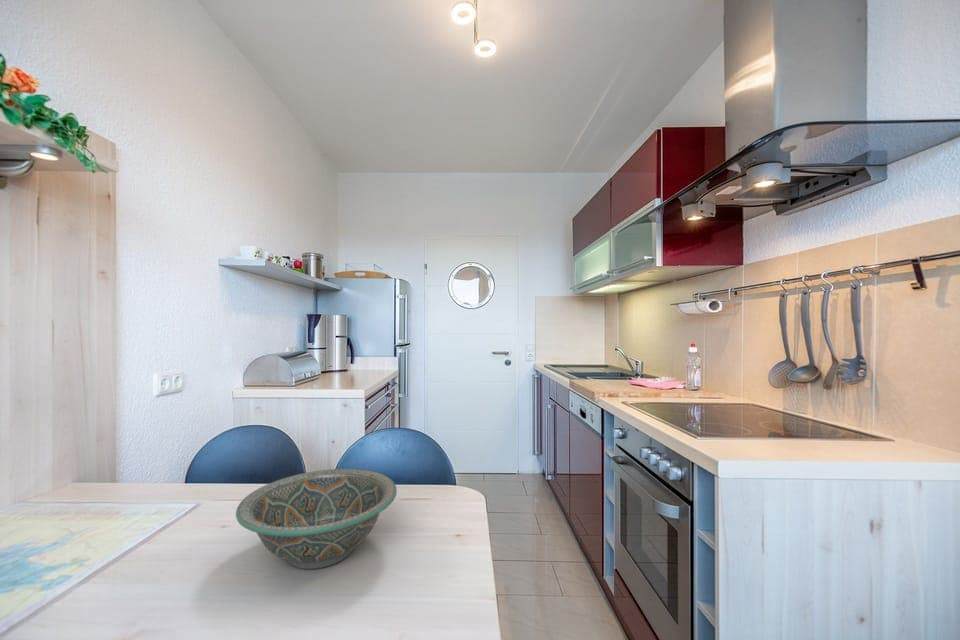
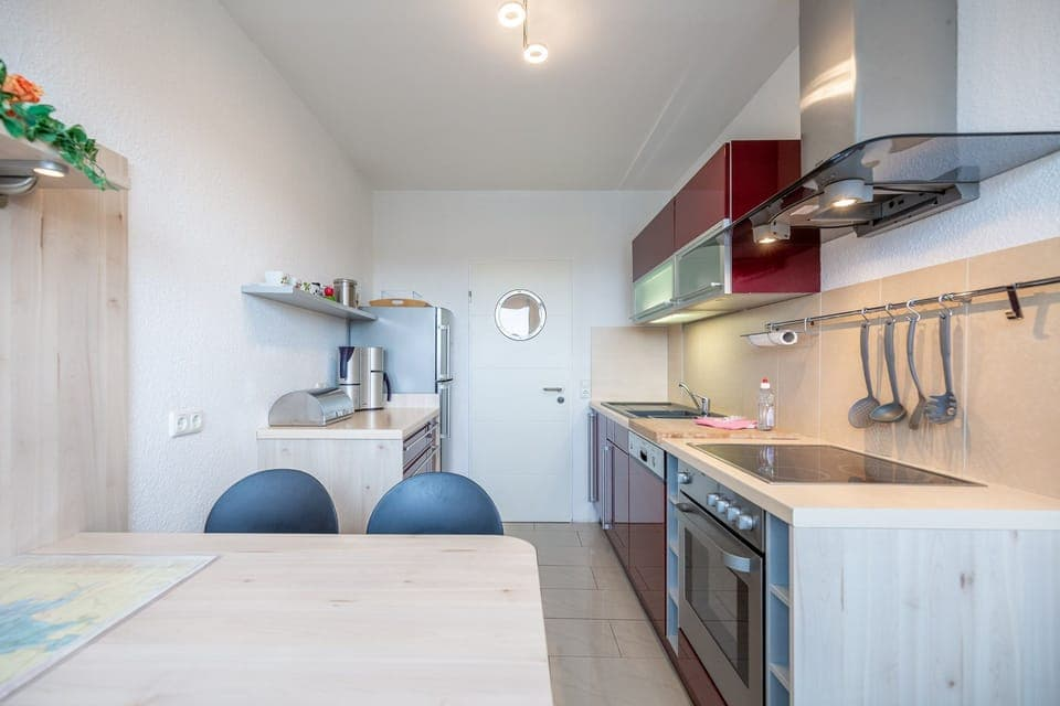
- decorative bowl [235,468,398,570]
